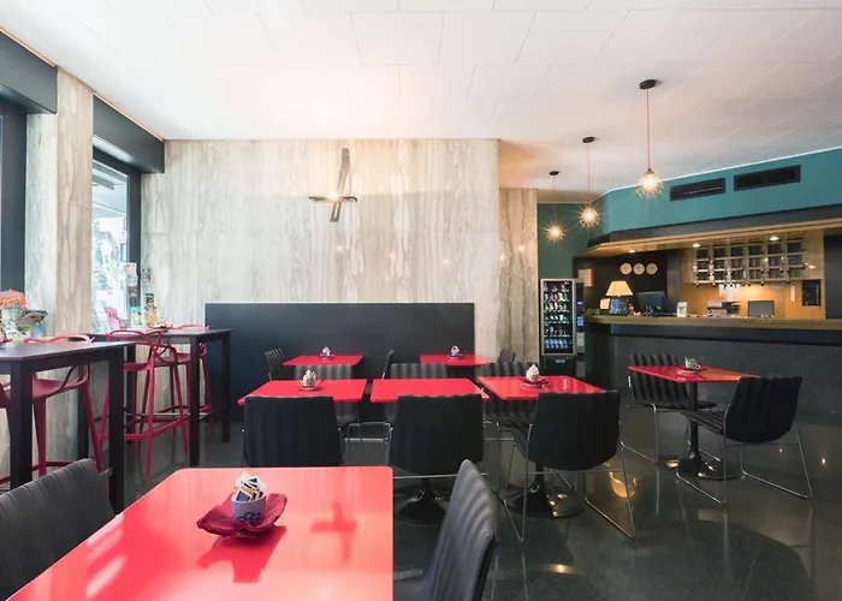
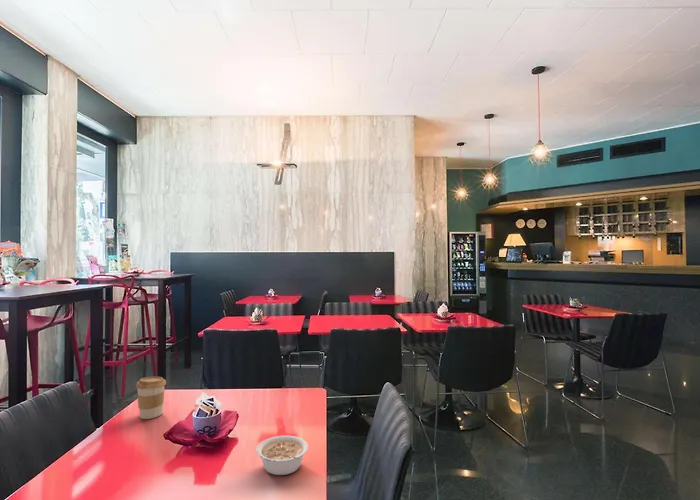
+ legume [255,435,309,476]
+ coffee cup [135,376,167,420]
